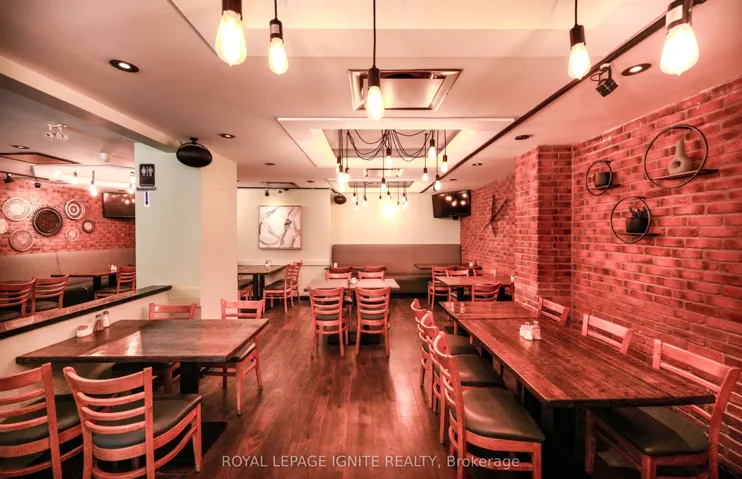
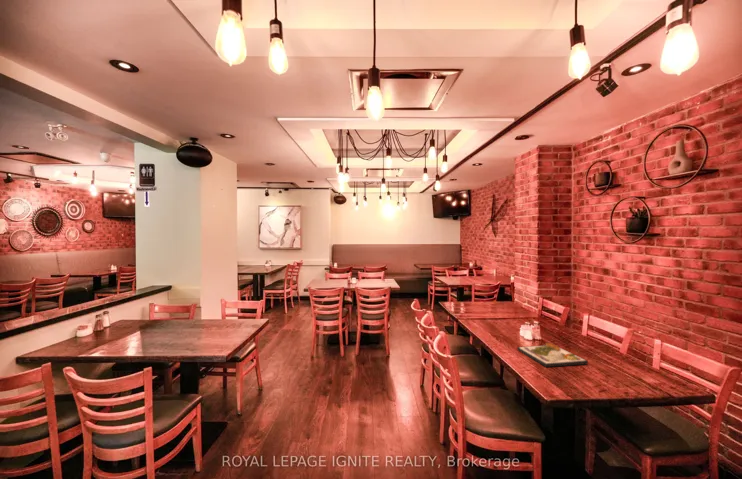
+ dinner plate [516,341,589,368]
